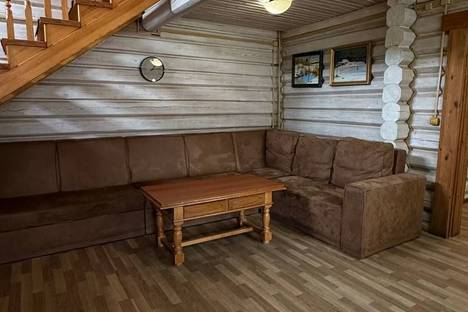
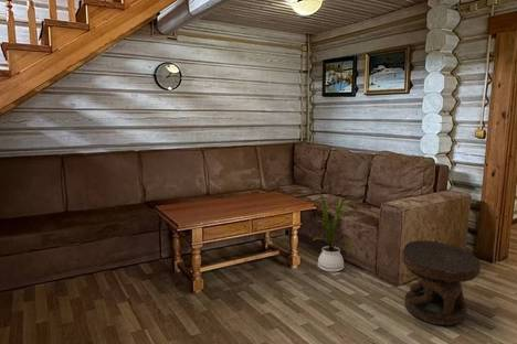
+ side table [401,239,482,326]
+ house plant [312,186,354,273]
